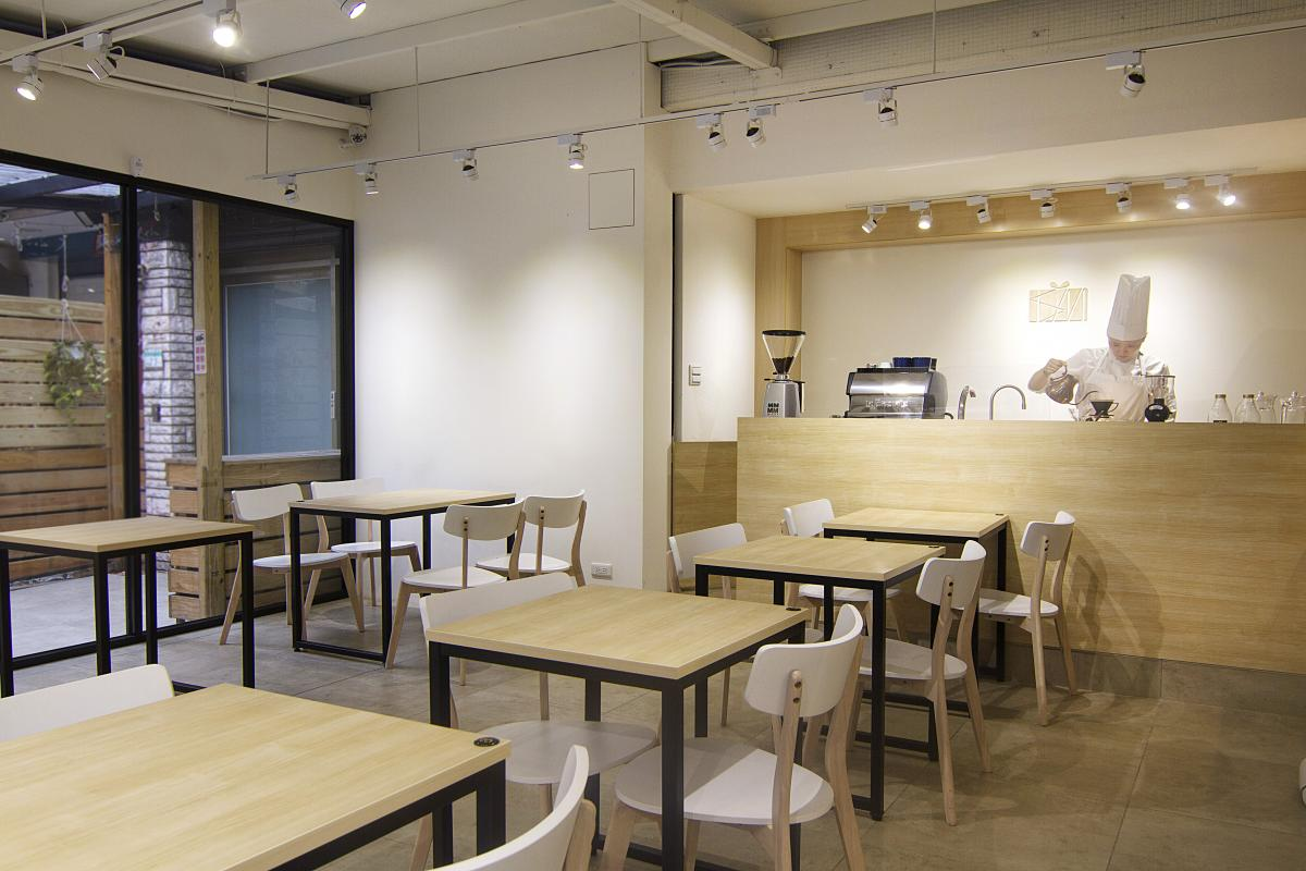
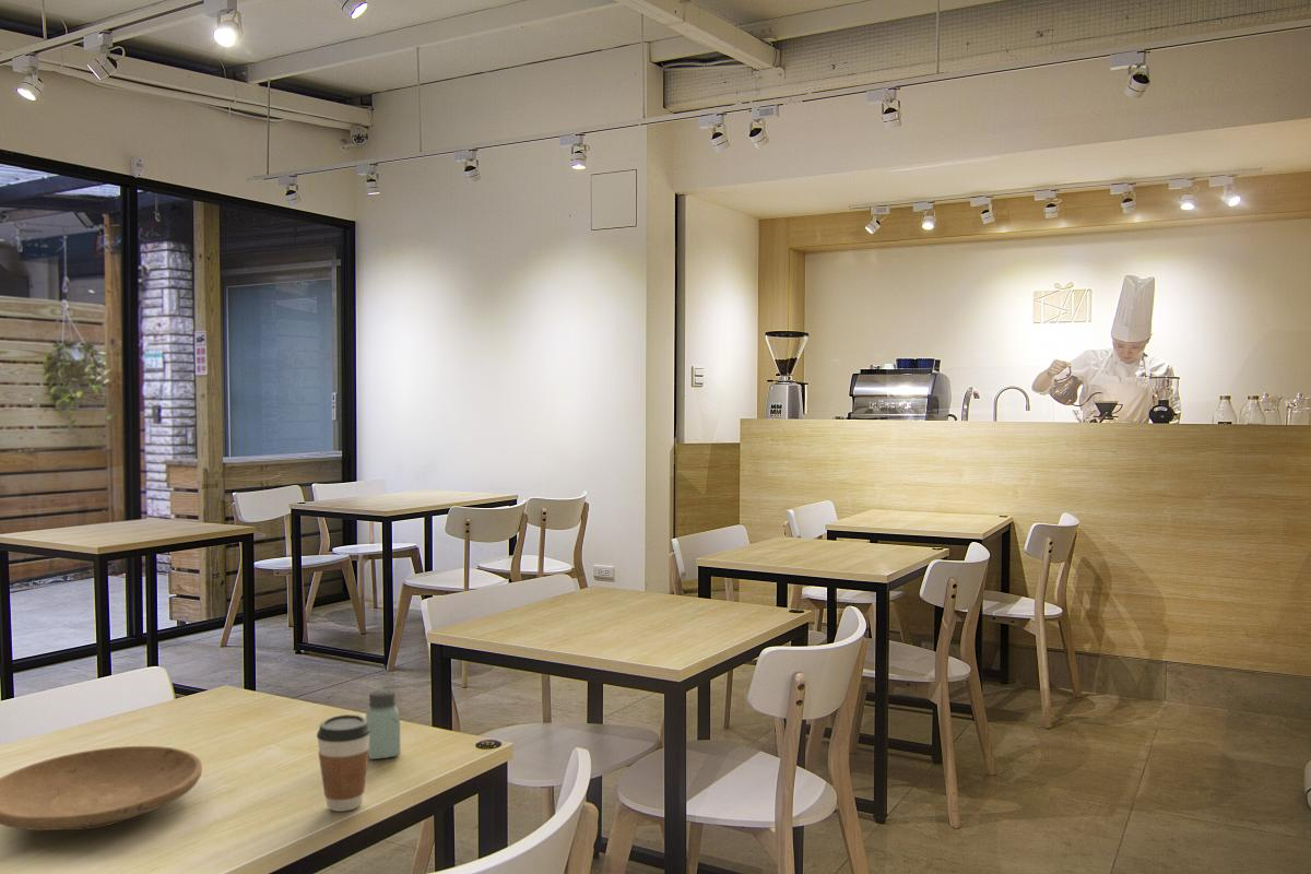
+ coffee cup [316,713,370,813]
+ saltshaker [365,688,401,760]
+ plate [0,745,203,831]
